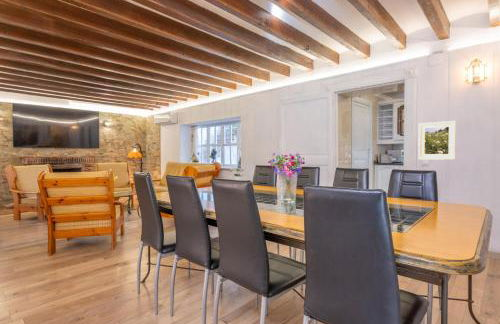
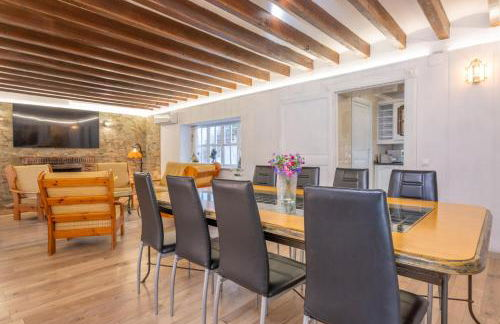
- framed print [417,120,457,161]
